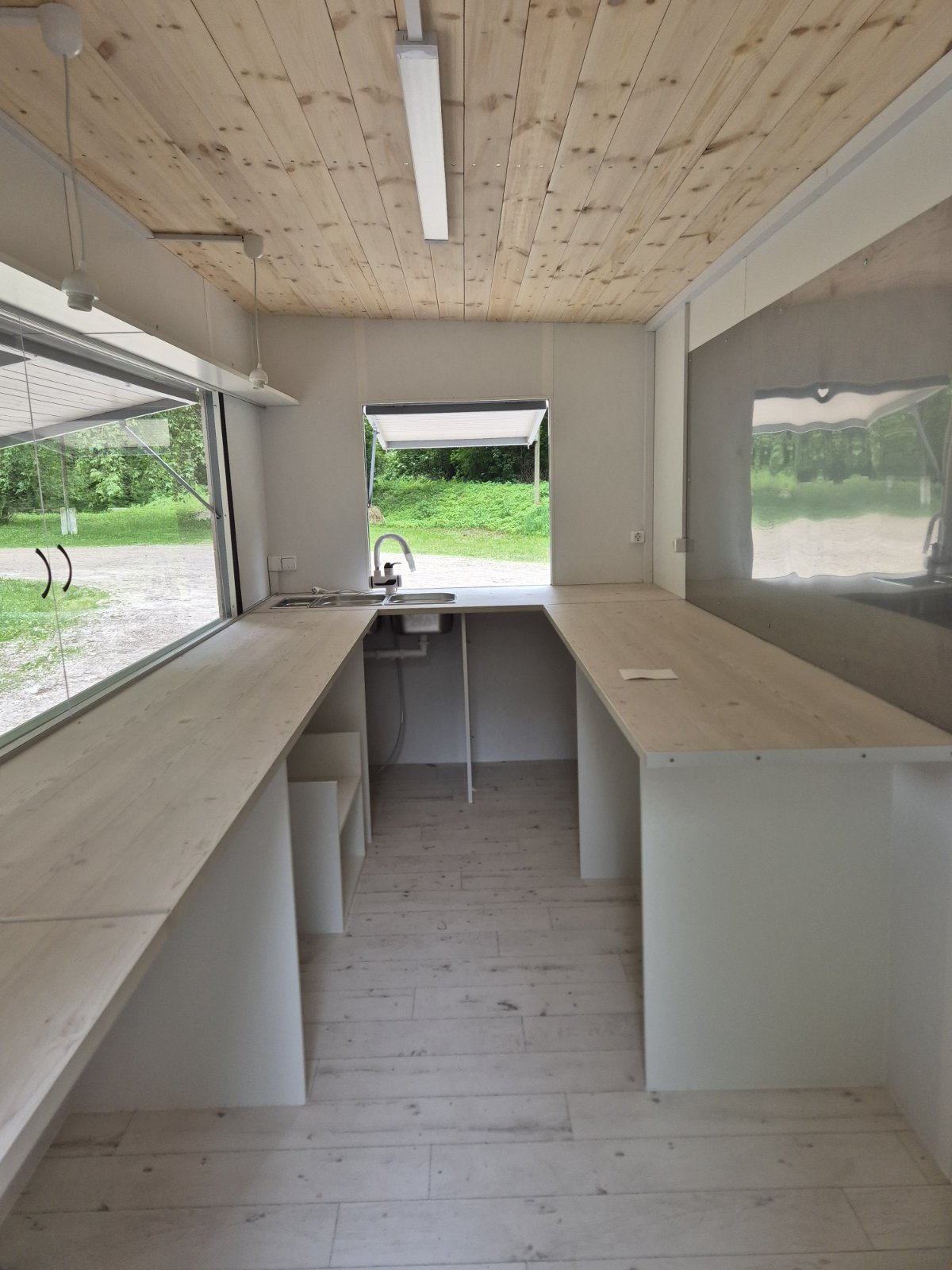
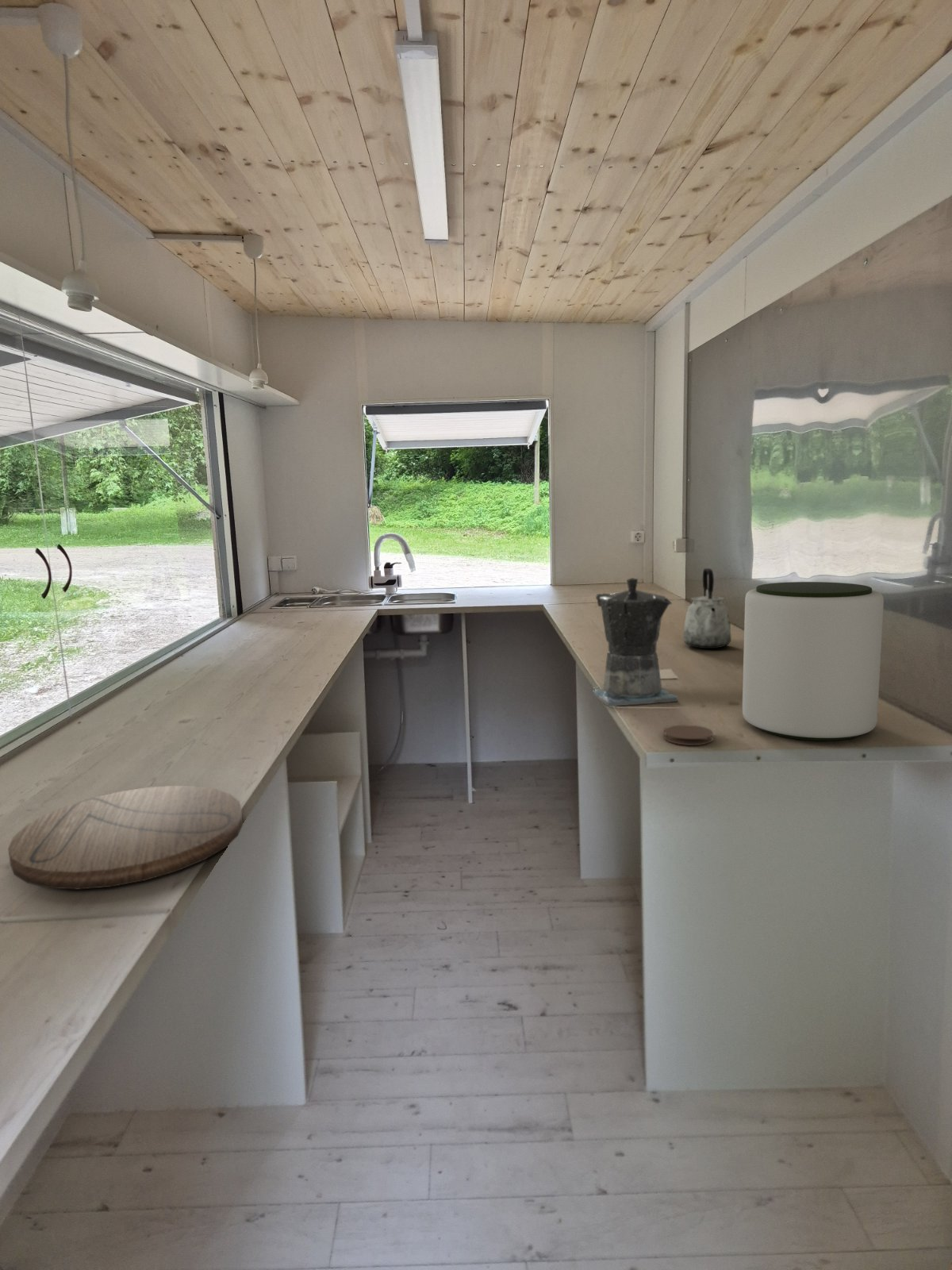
+ cutting board [7,785,244,891]
+ coffee maker [588,577,678,707]
+ plant pot [742,581,885,741]
+ coaster [663,724,714,746]
+ kettle [682,568,732,649]
